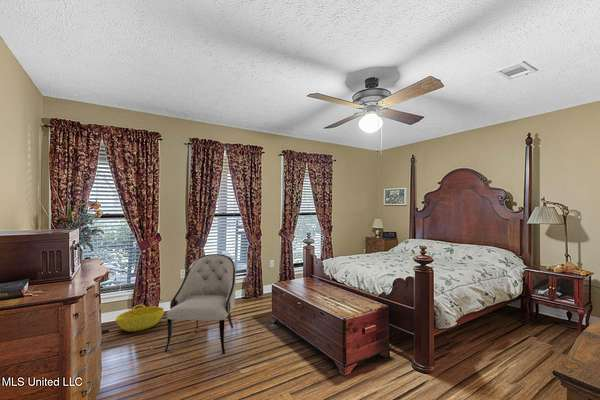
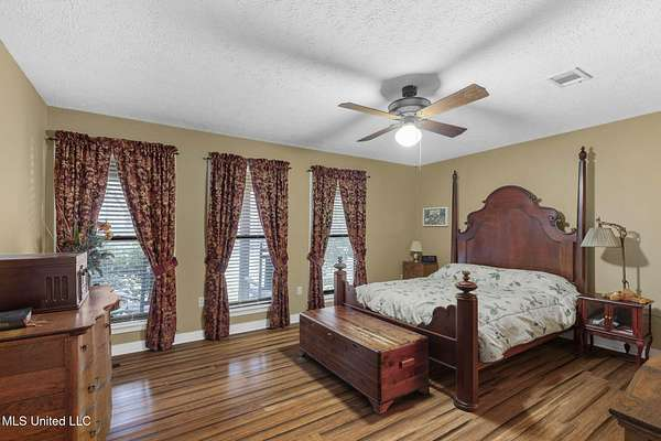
- basket [115,304,165,332]
- armchair [164,253,237,355]
